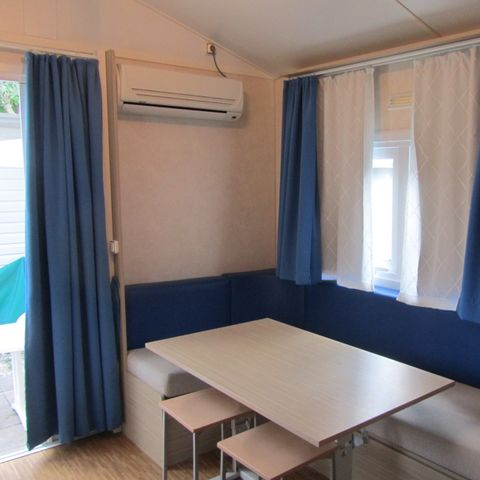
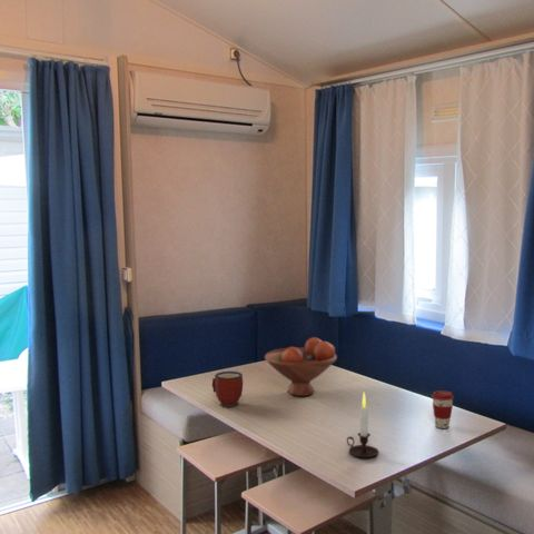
+ mug [211,370,244,408]
+ fruit bowl [264,336,338,397]
+ coffee cup [431,389,455,429]
+ candle [346,390,380,458]
